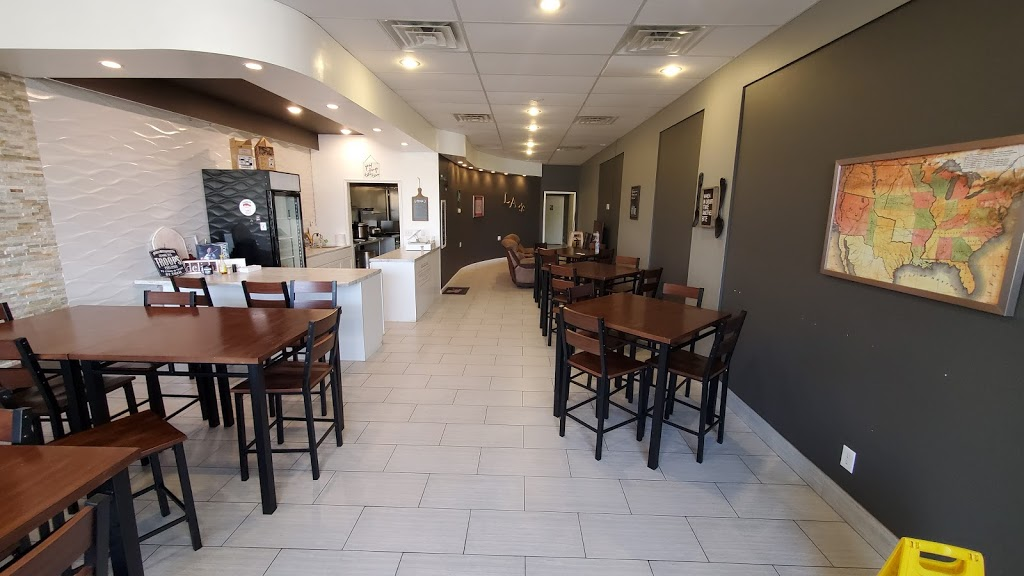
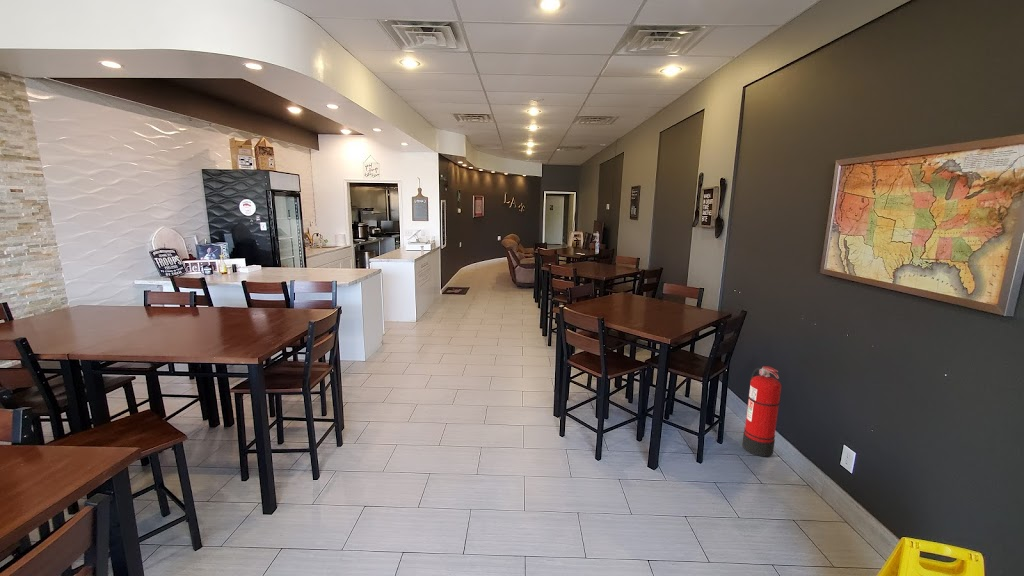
+ fire extinguisher [741,366,782,458]
